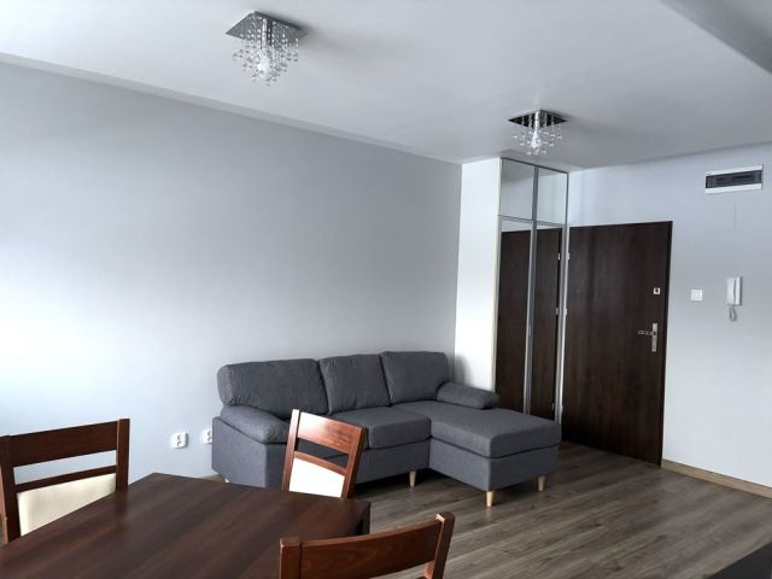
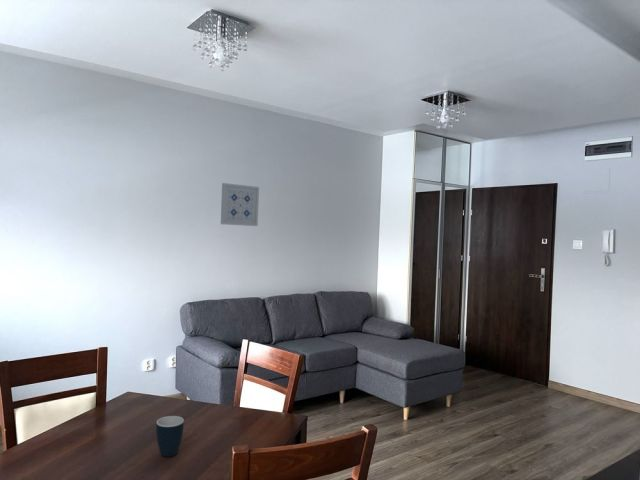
+ wall art [220,182,260,227]
+ mug [155,415,185,458]
